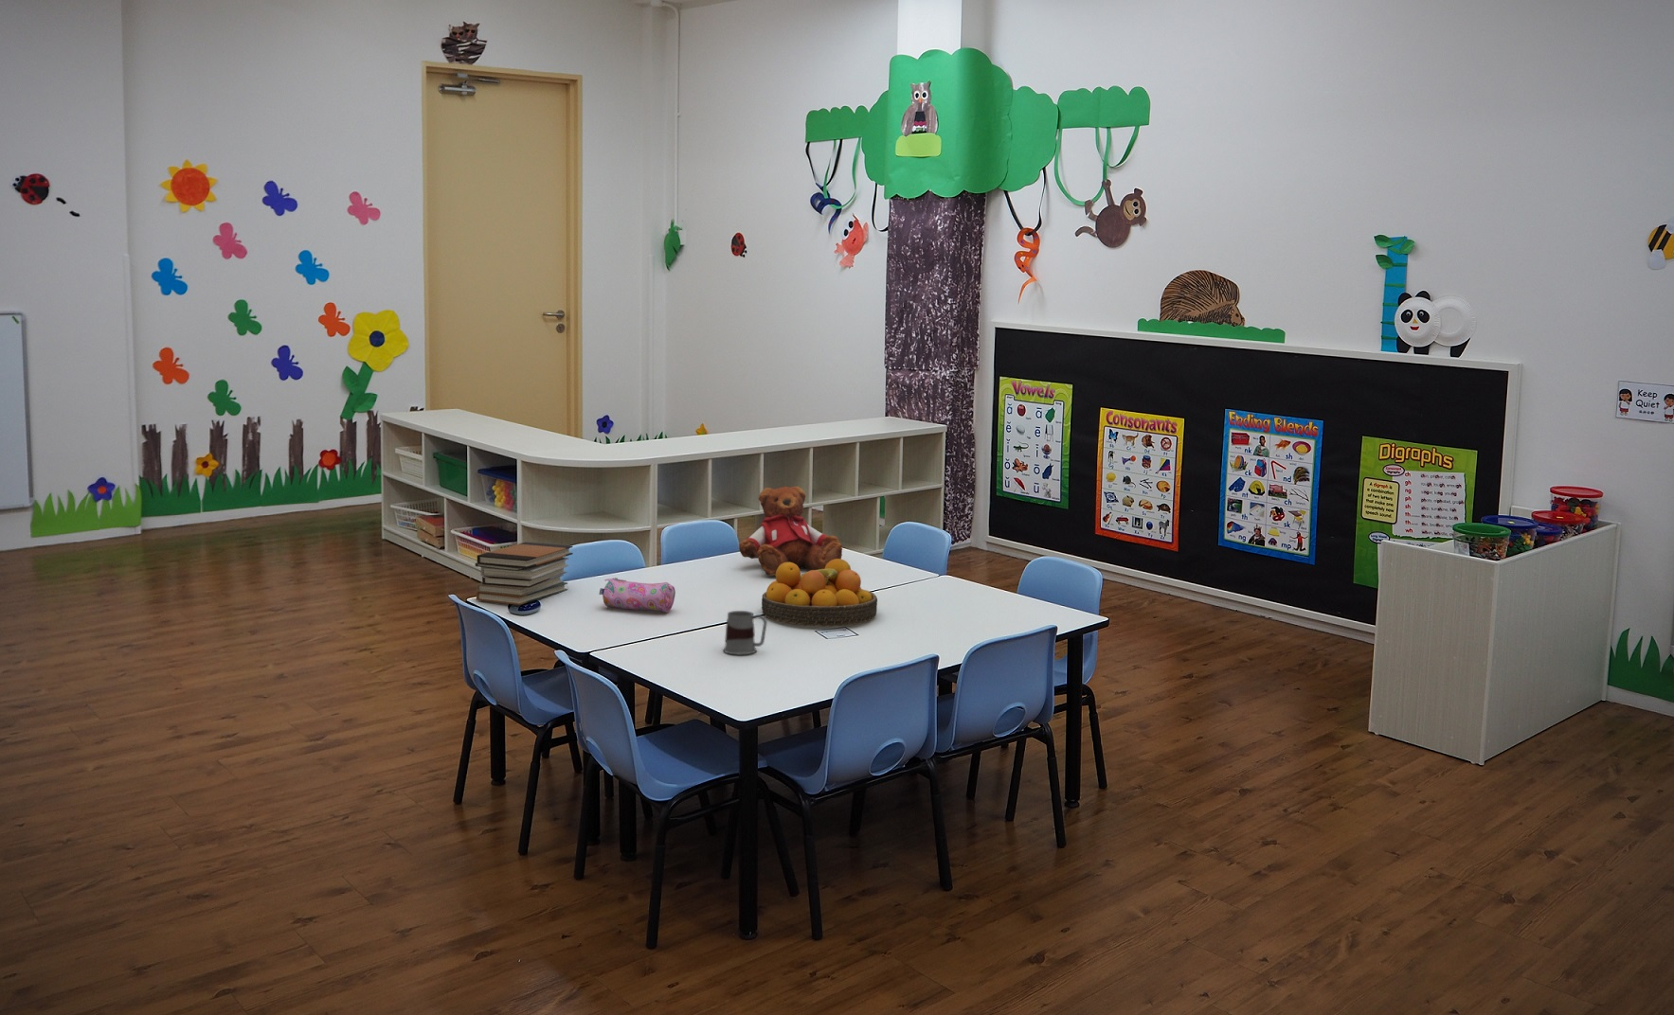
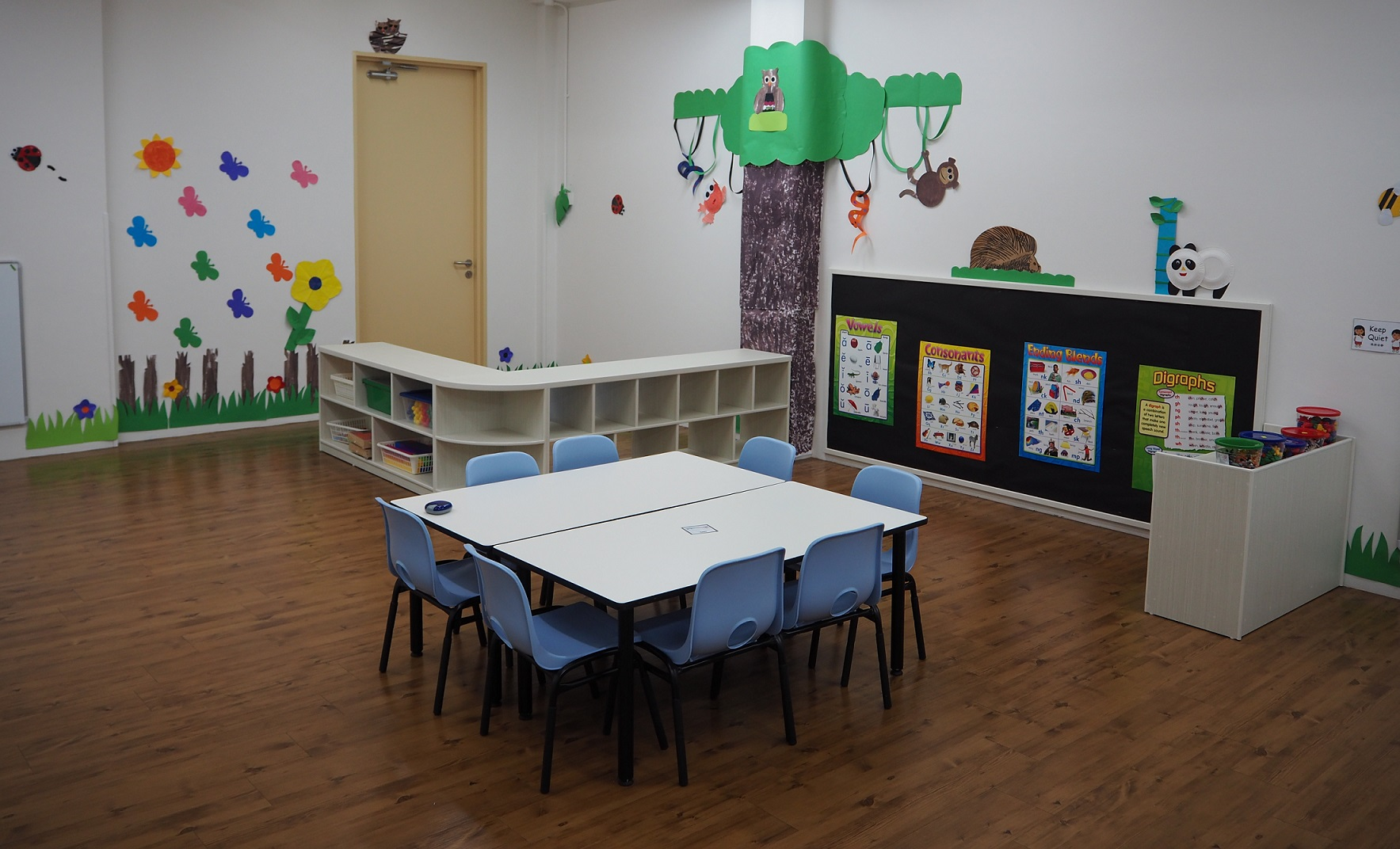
- fruit bowl [760,558,878,626]
- teddy bear [738,485,843,576]
- book stack [475,540,574,606]
- mug [722,610,769,655]
- pencil case [598,576,677,613]
